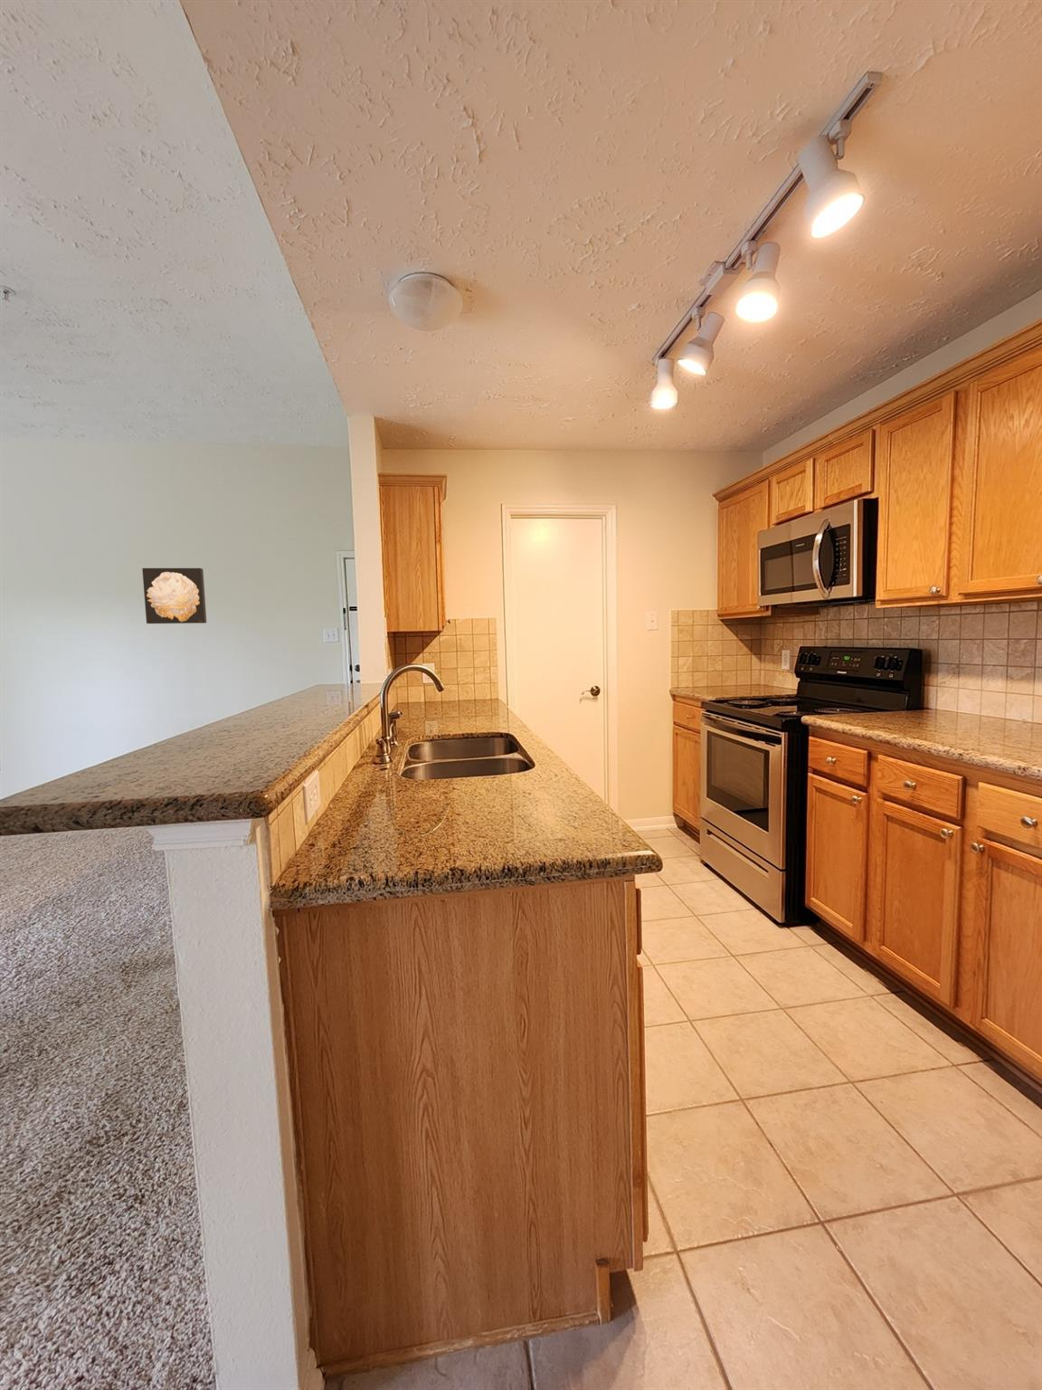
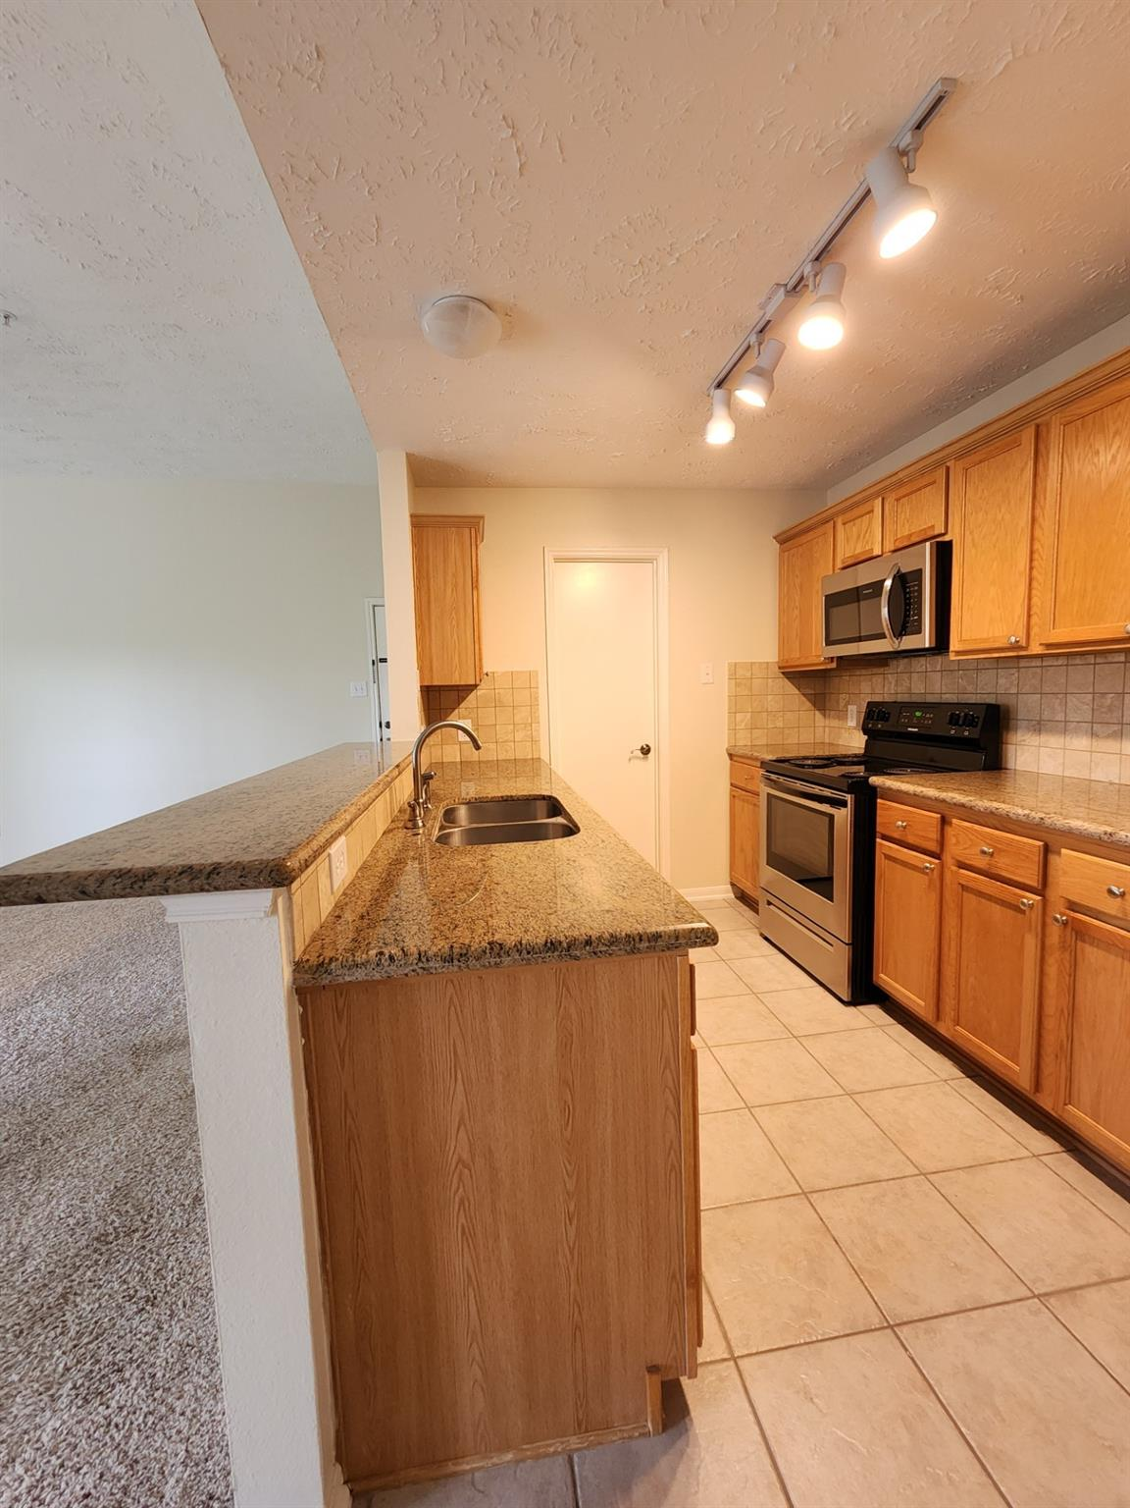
- wall art [141,567,207,625]
